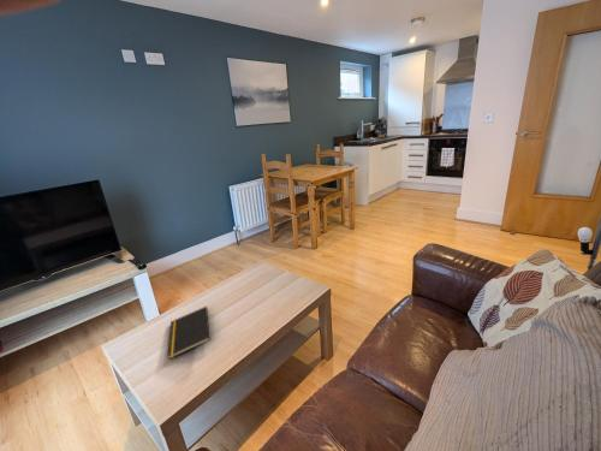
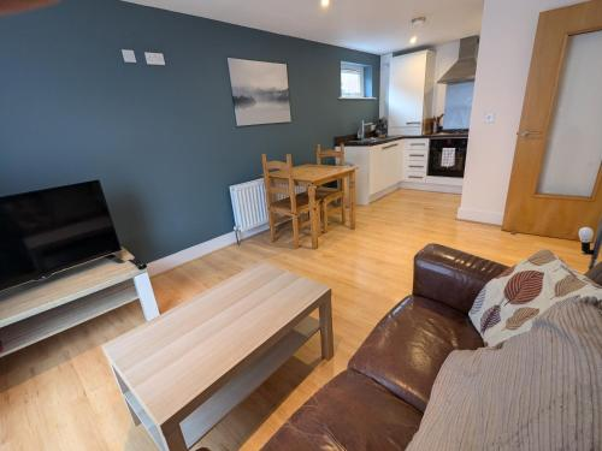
- notepad [166,305,212,361]
